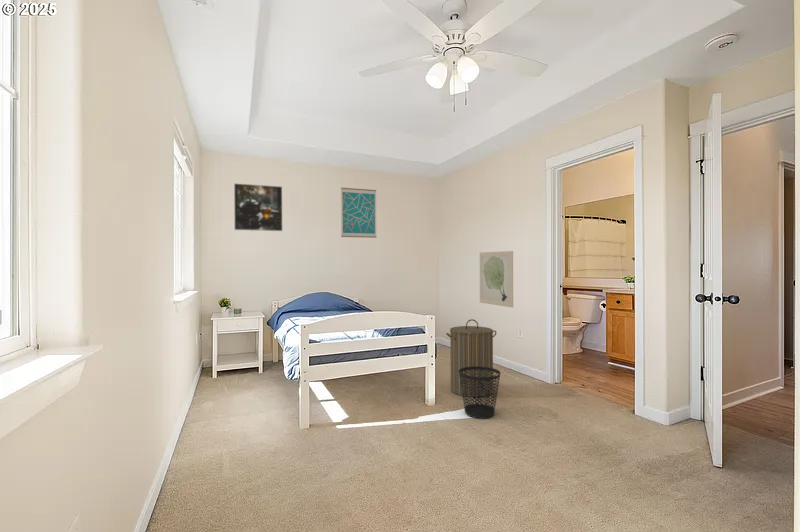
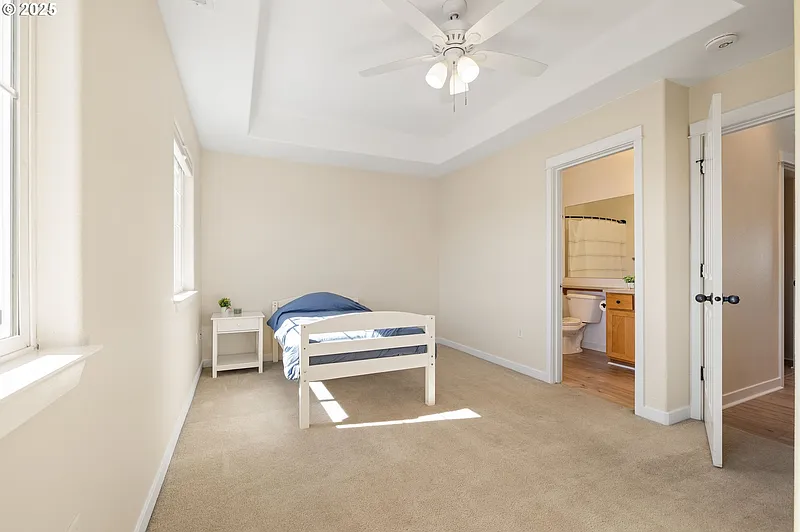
- wall art [340,187,378,239]
- laundry hamper [445,318,497,398]
- wall art [479,250,514,308]
- wastebasket [459,366,501,419]
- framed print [233,182,283,232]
